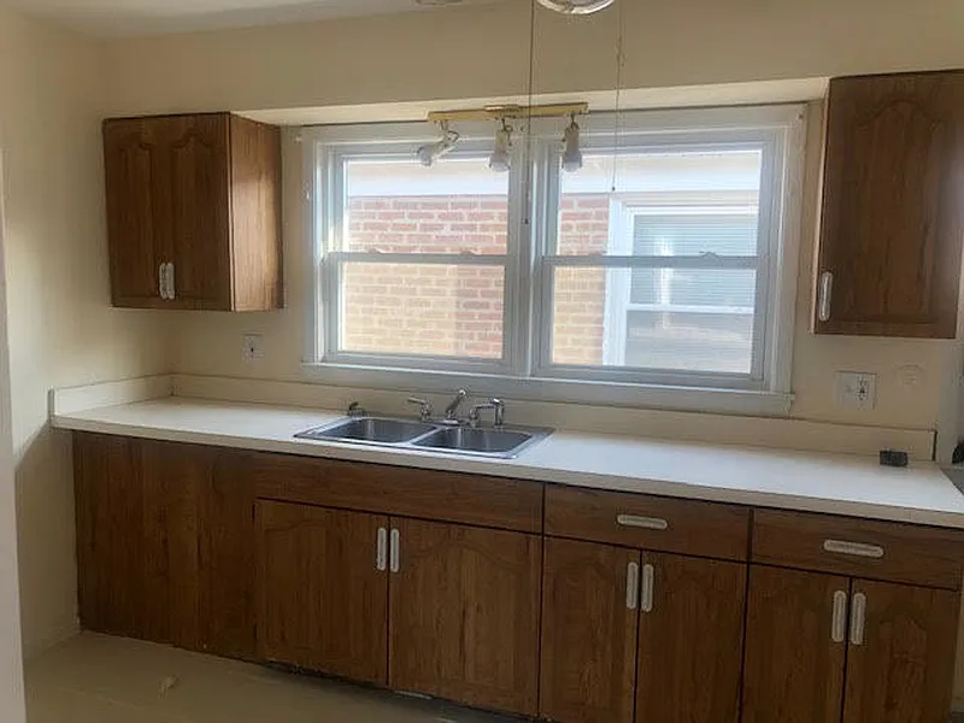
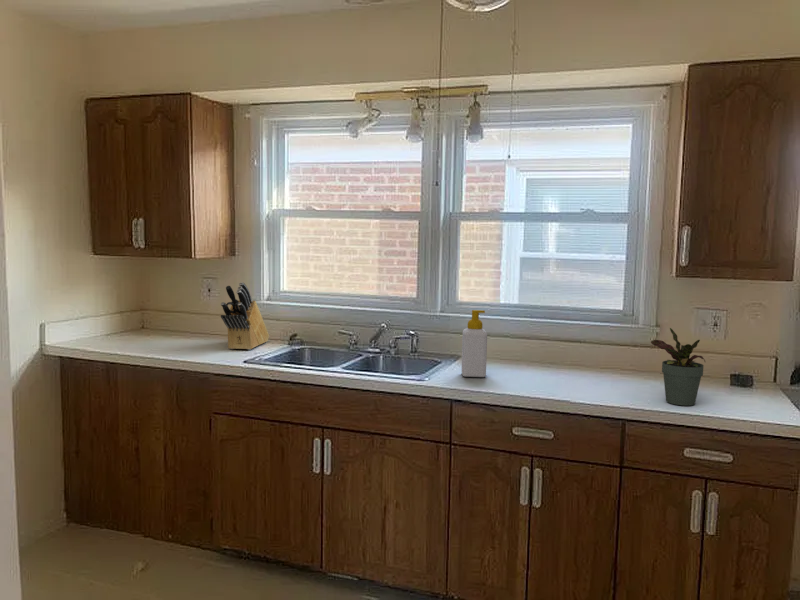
+ soap bottle [461,309,488,378]
+ knife block [220,281,270,351]
+ potted plant [650,327,706,407]
